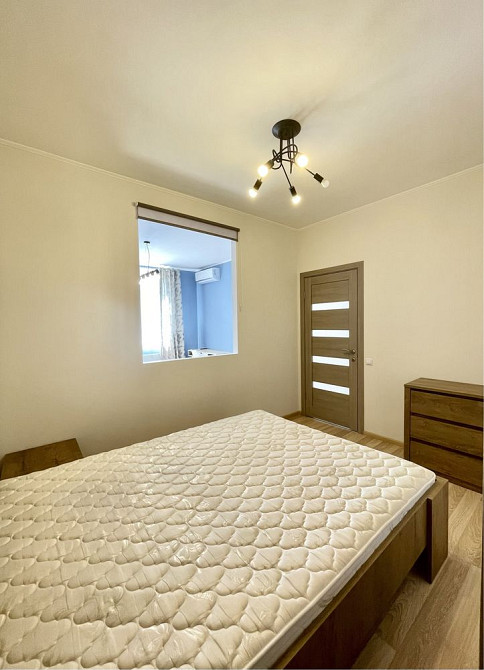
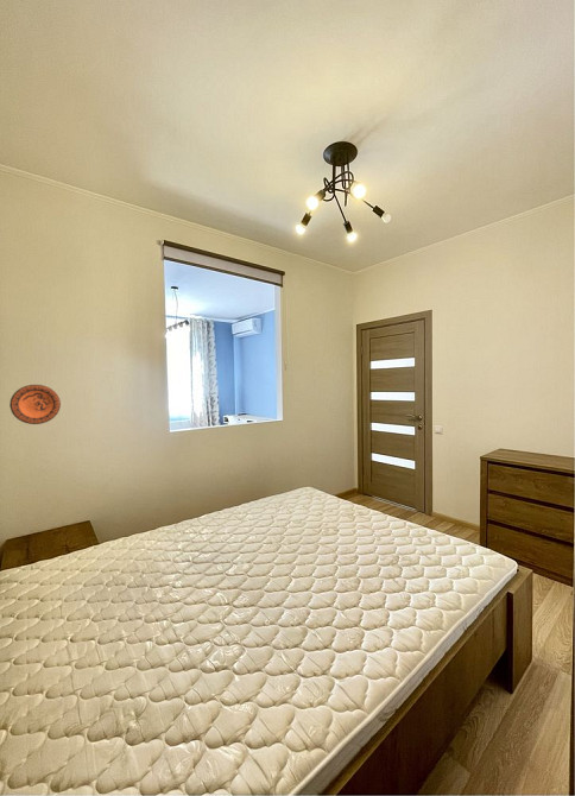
+ decorative plate [8,384,62,425]
